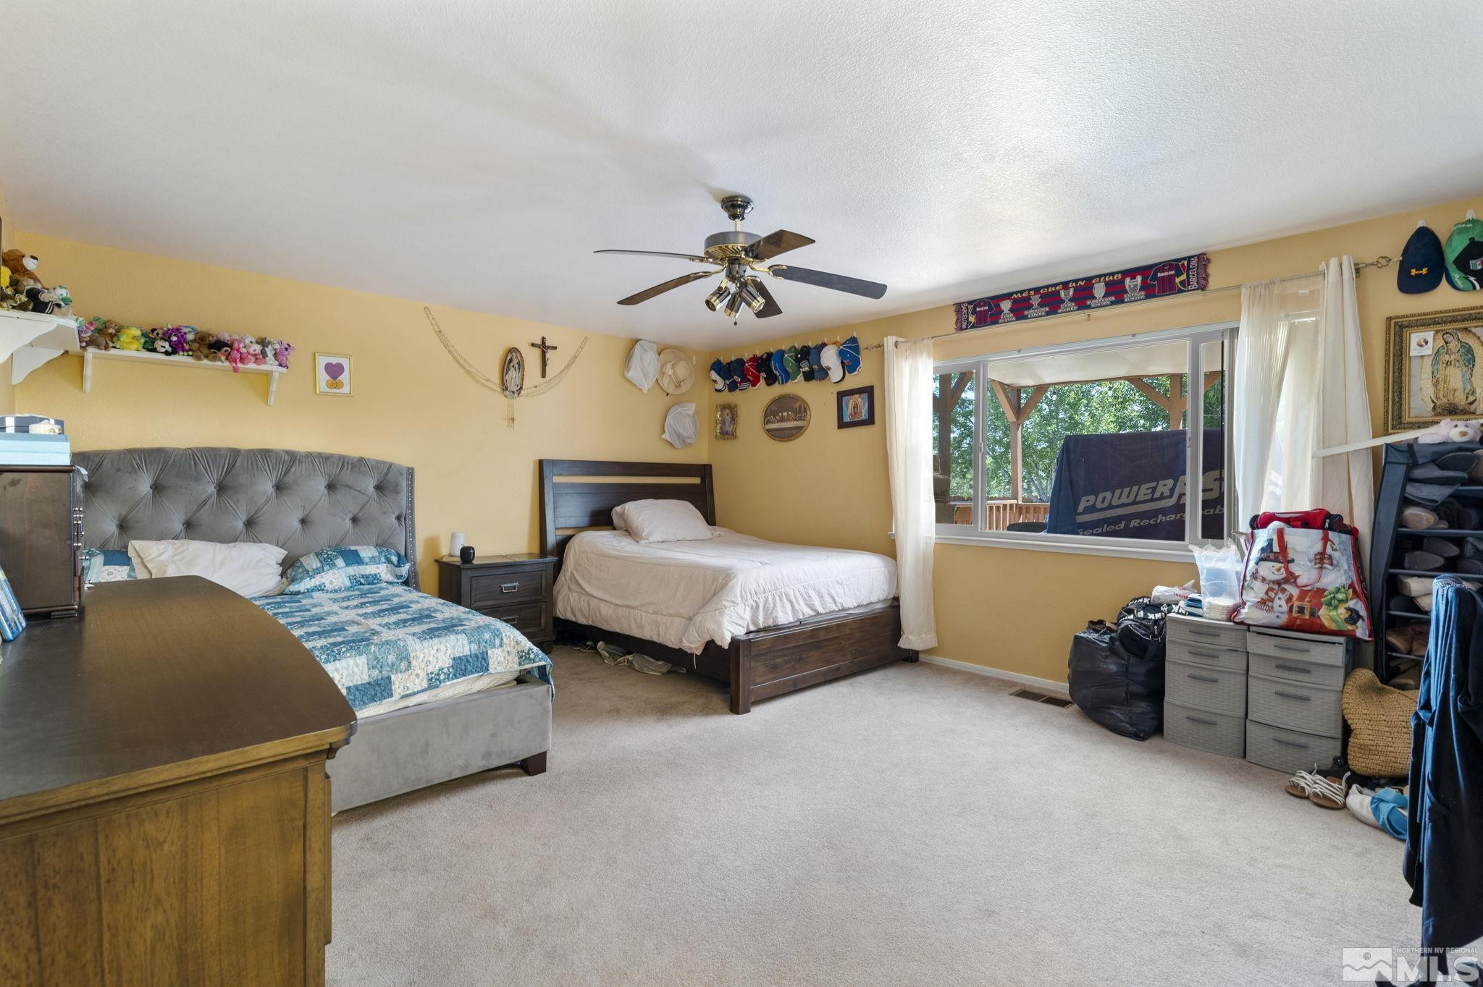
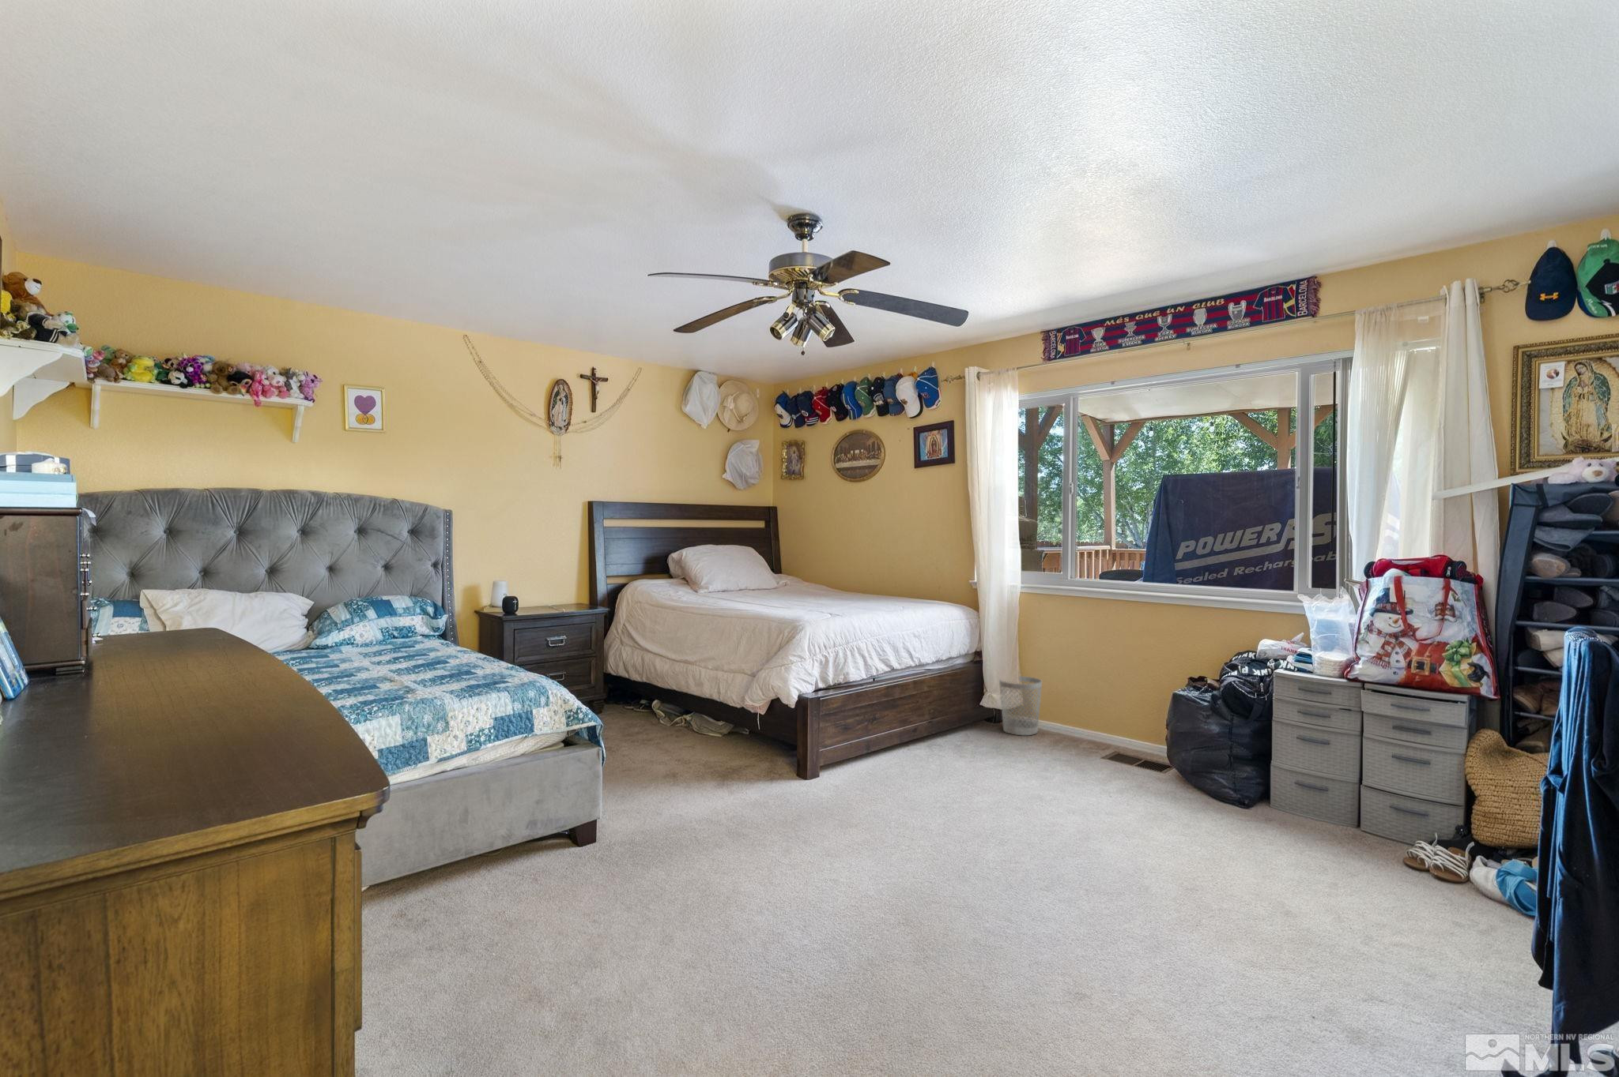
+ wastebasket [998,676,1043,736]
